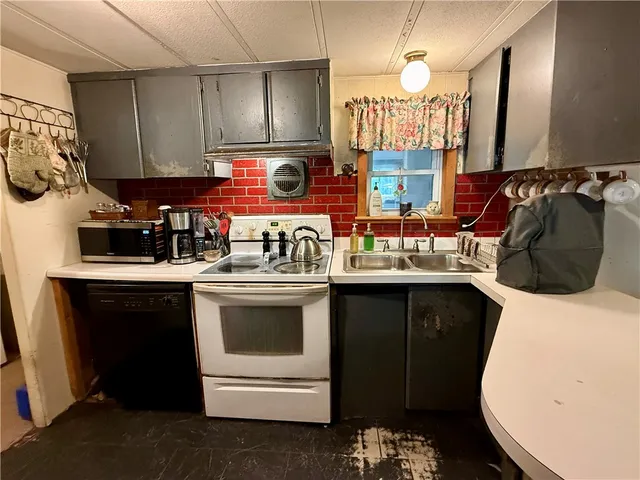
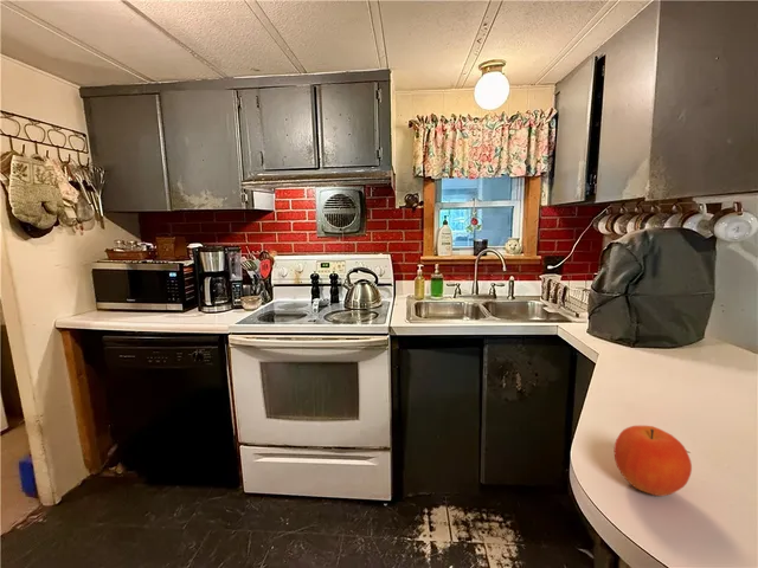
+ fruit [612,425,693,497]
